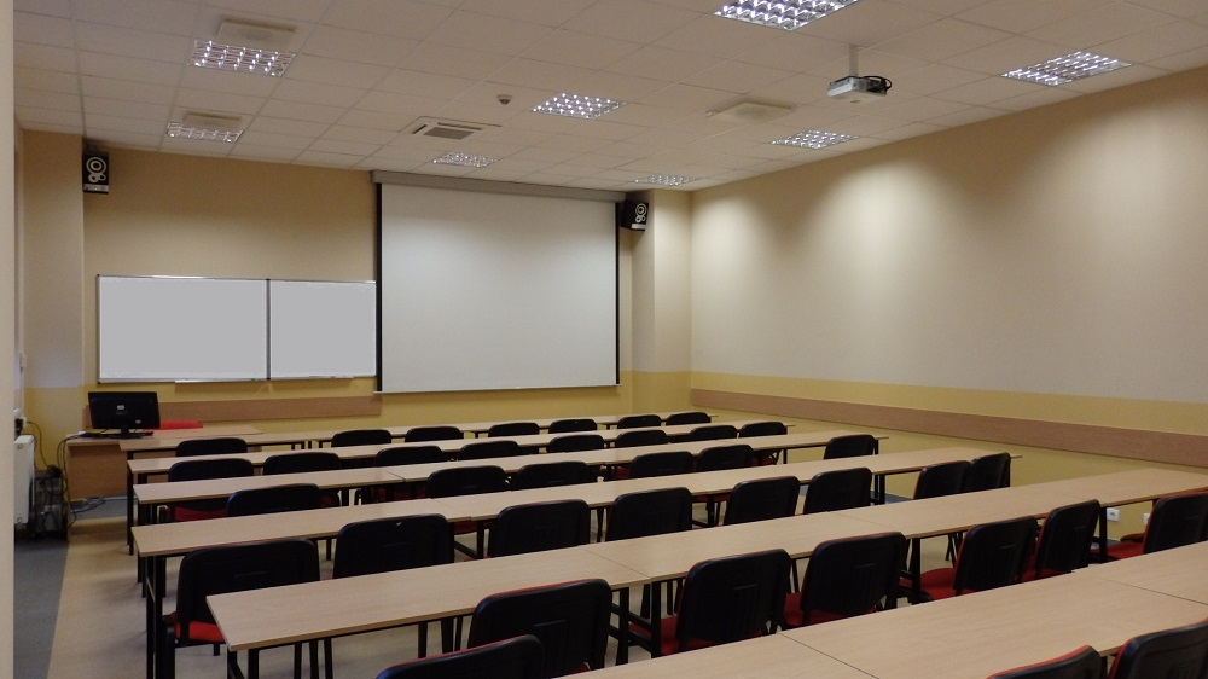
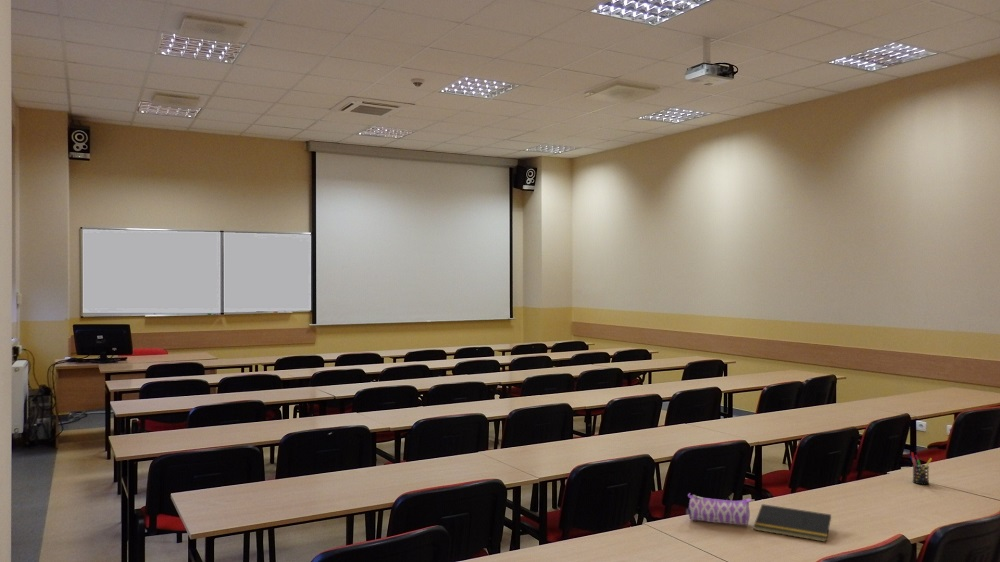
+ pencil case [685,492,752,526]
+ notepad [752,503,832,543]
+ pen holder [909,451,933,485]
